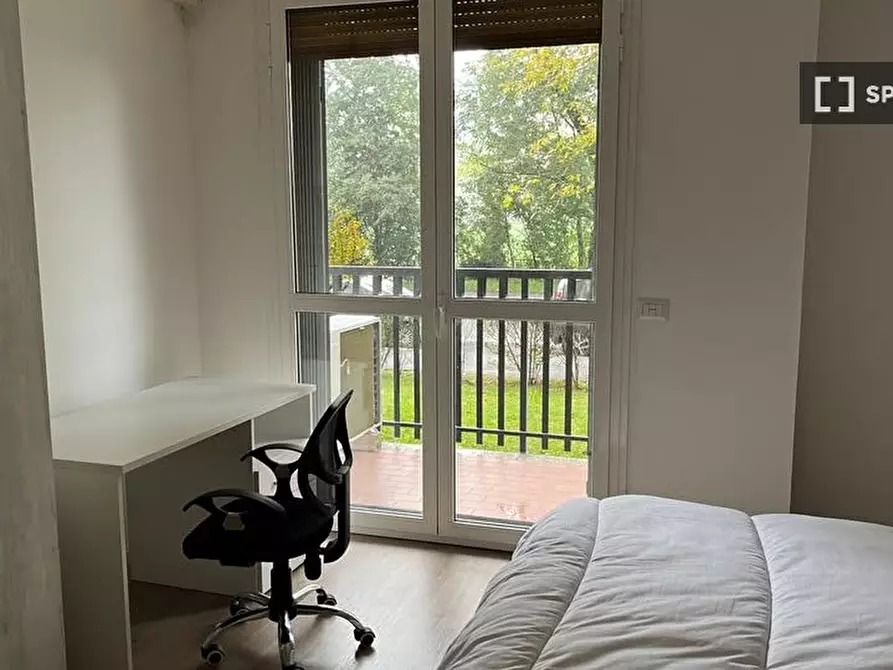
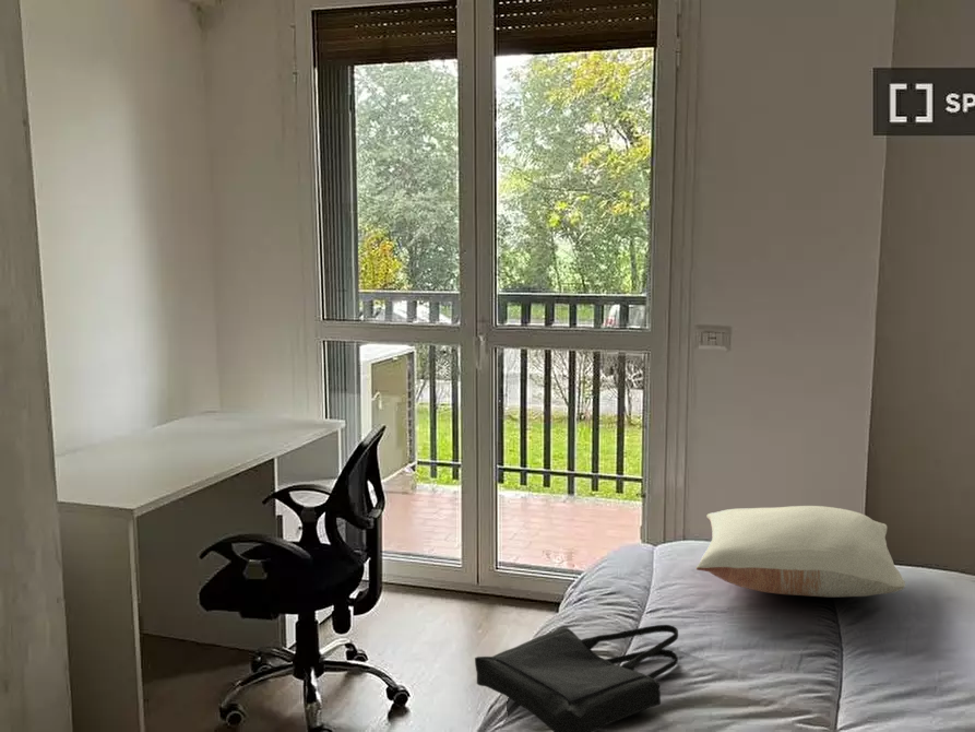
+ tote bag [474,624,679,732]
+ pillow [694,505,906,599]
